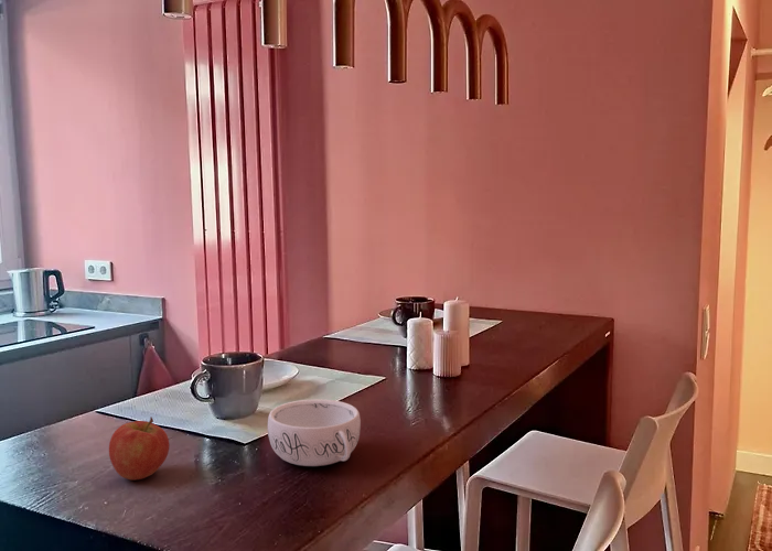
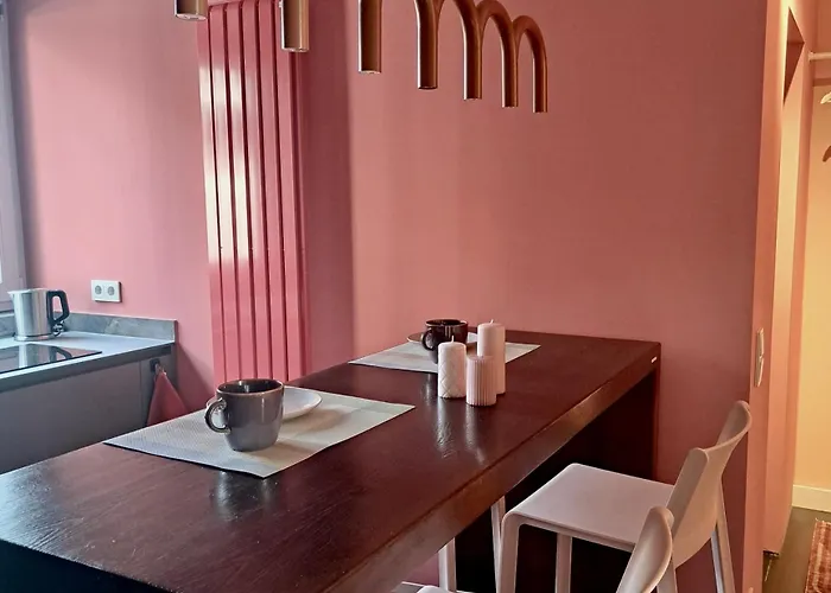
- apple [108,415,171,482]
- decorative bowl [267,398,362,467]
